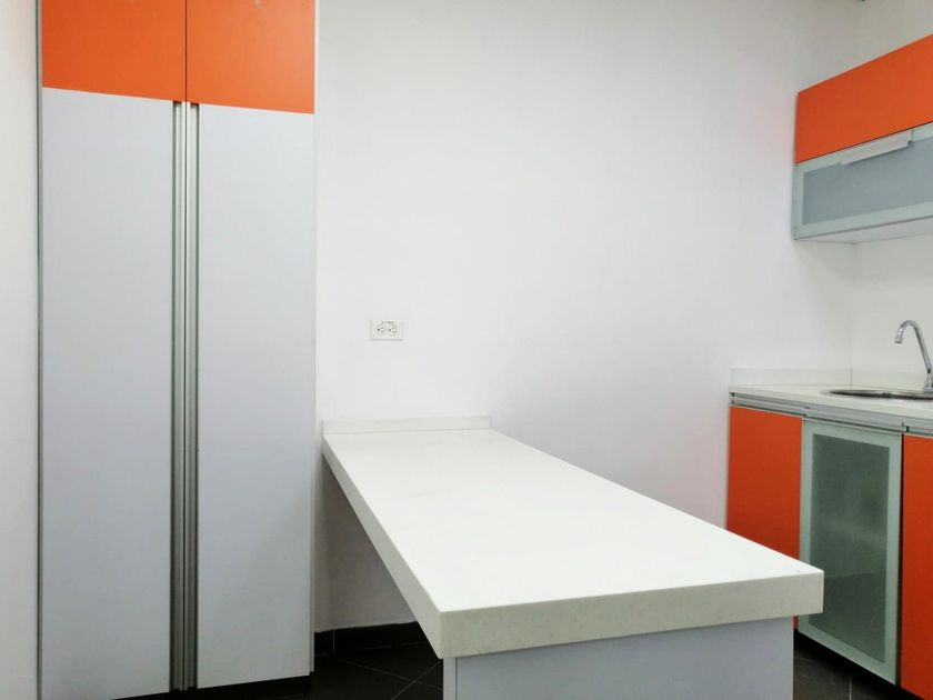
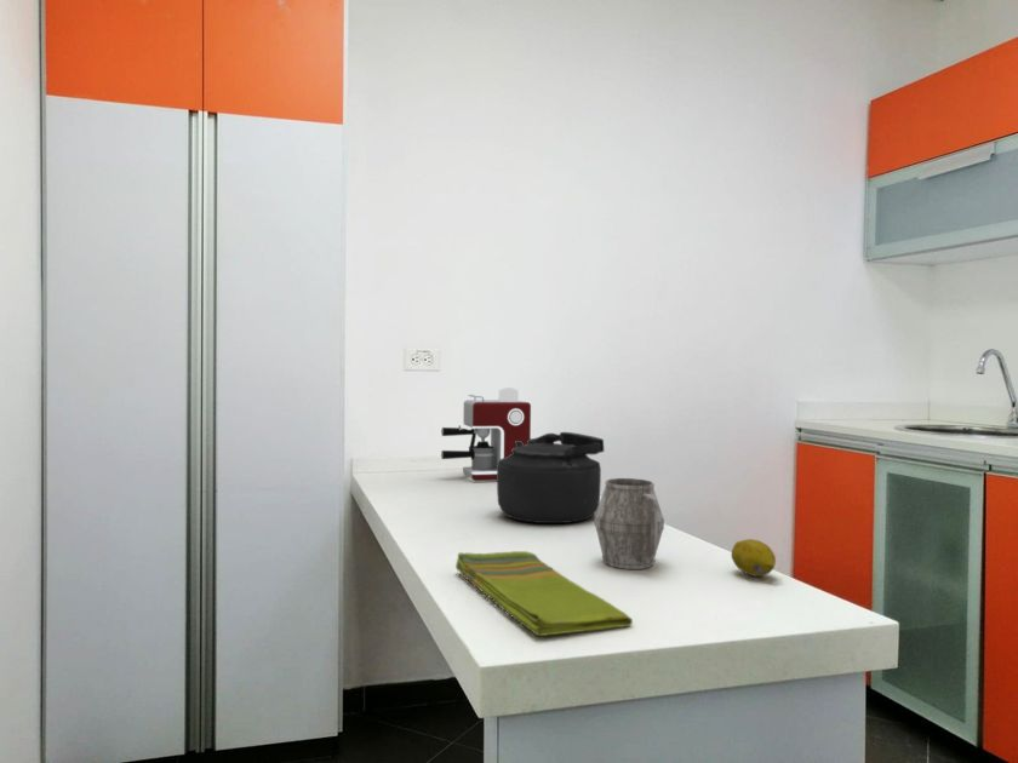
+ coffee maker [440,386,532,482]
+ kettle [496,431,605,524]
+ dish towel [454,550,634,637]
+ fruit [730,538,777,578]
+ mug [594,477,665,570]
